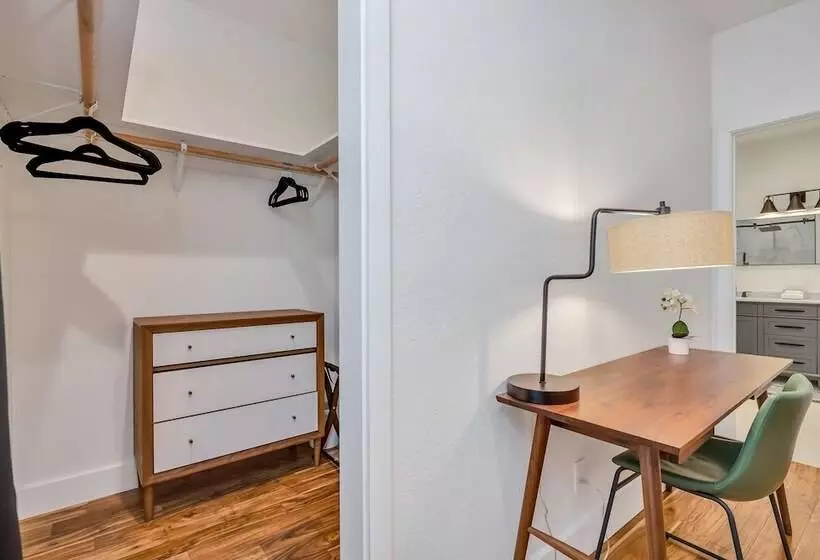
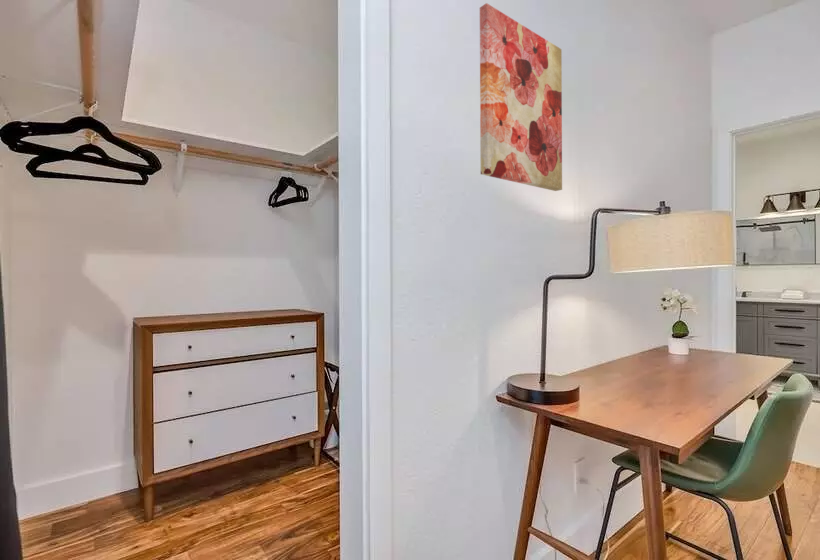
+ wall art [479,2,563,192]
